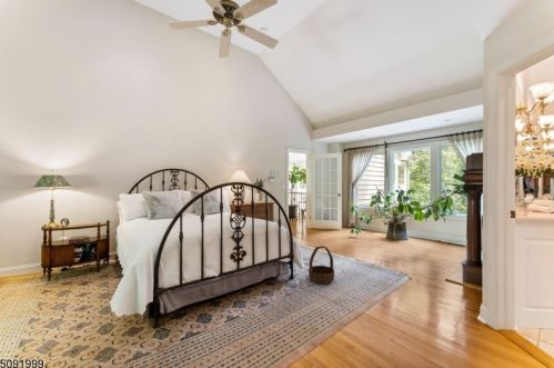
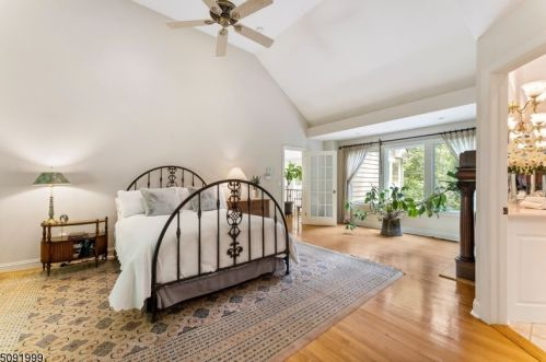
- basket [308,245,335,285]
